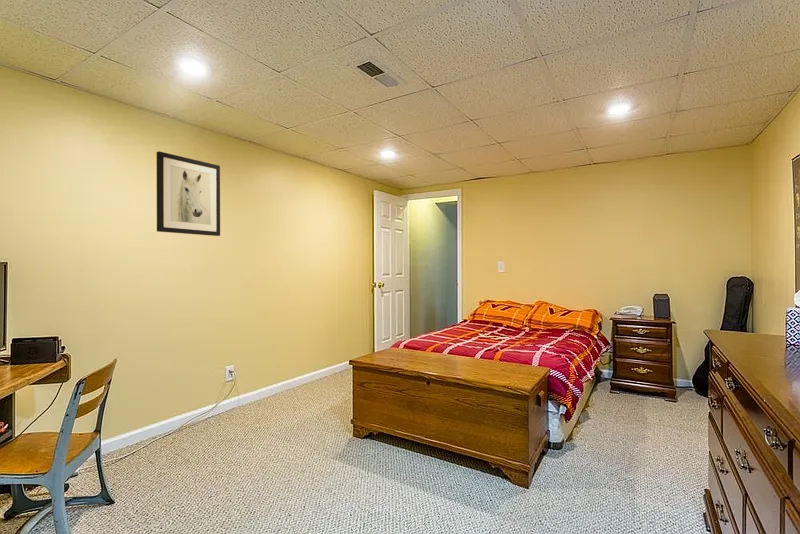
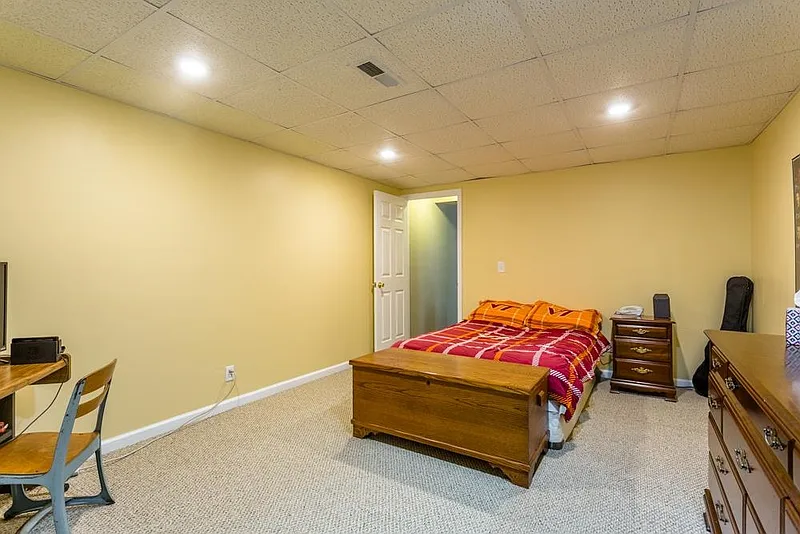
- wall art [156,150,221,237]
